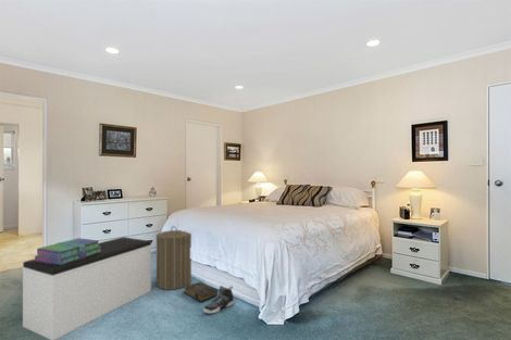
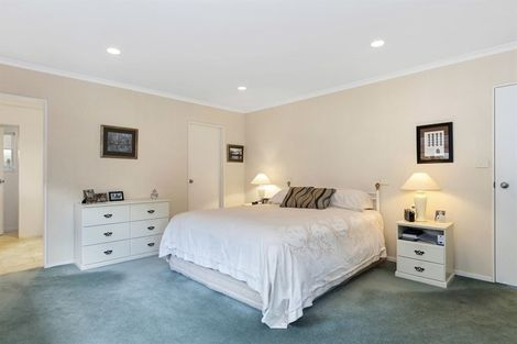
- bench [21,236,152,340]
- sneaker [202,285,235,315]
- book [183,280,219,303]
- laundry hamper [155,225,192,291]
- stack of books [34,237,100,265]
